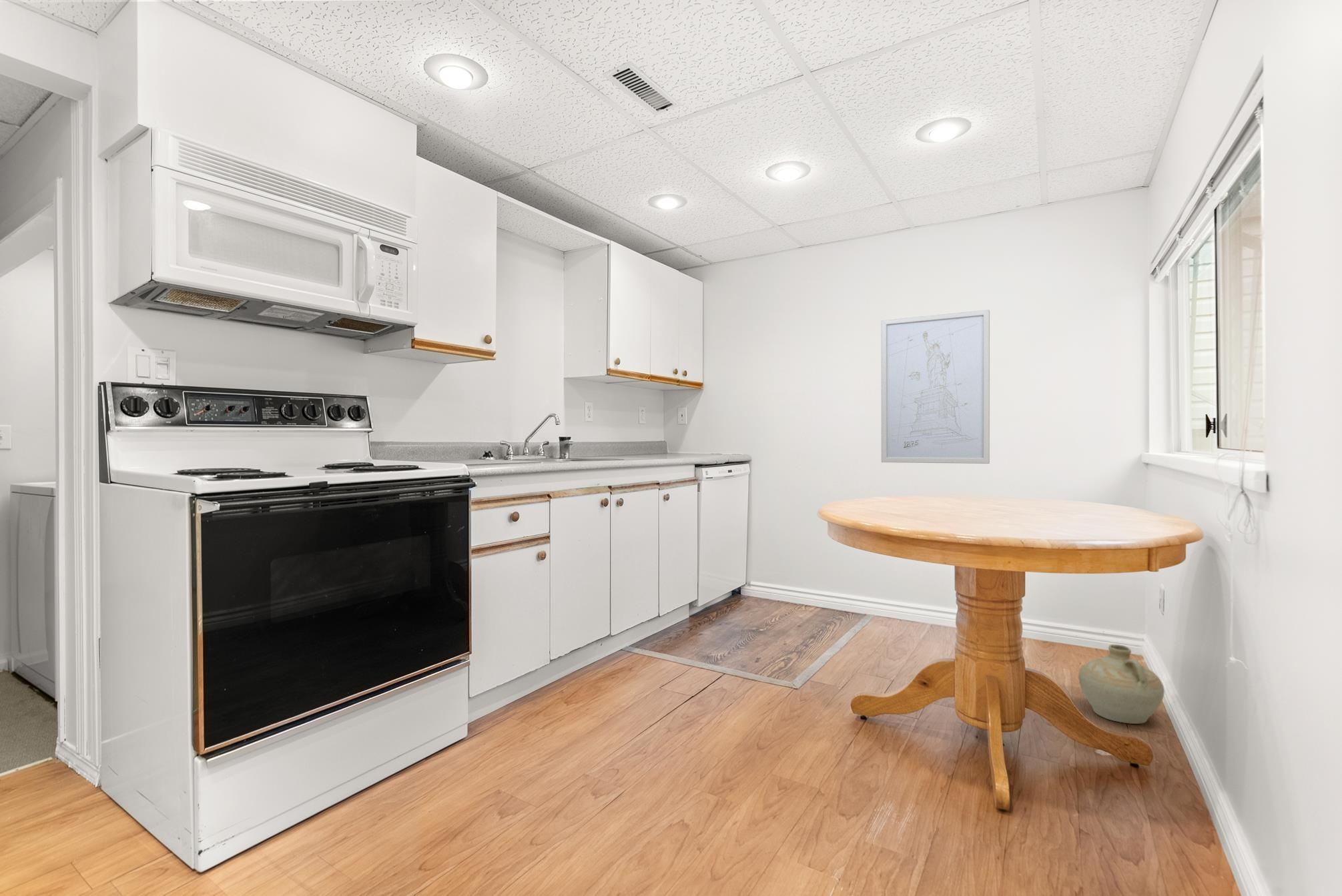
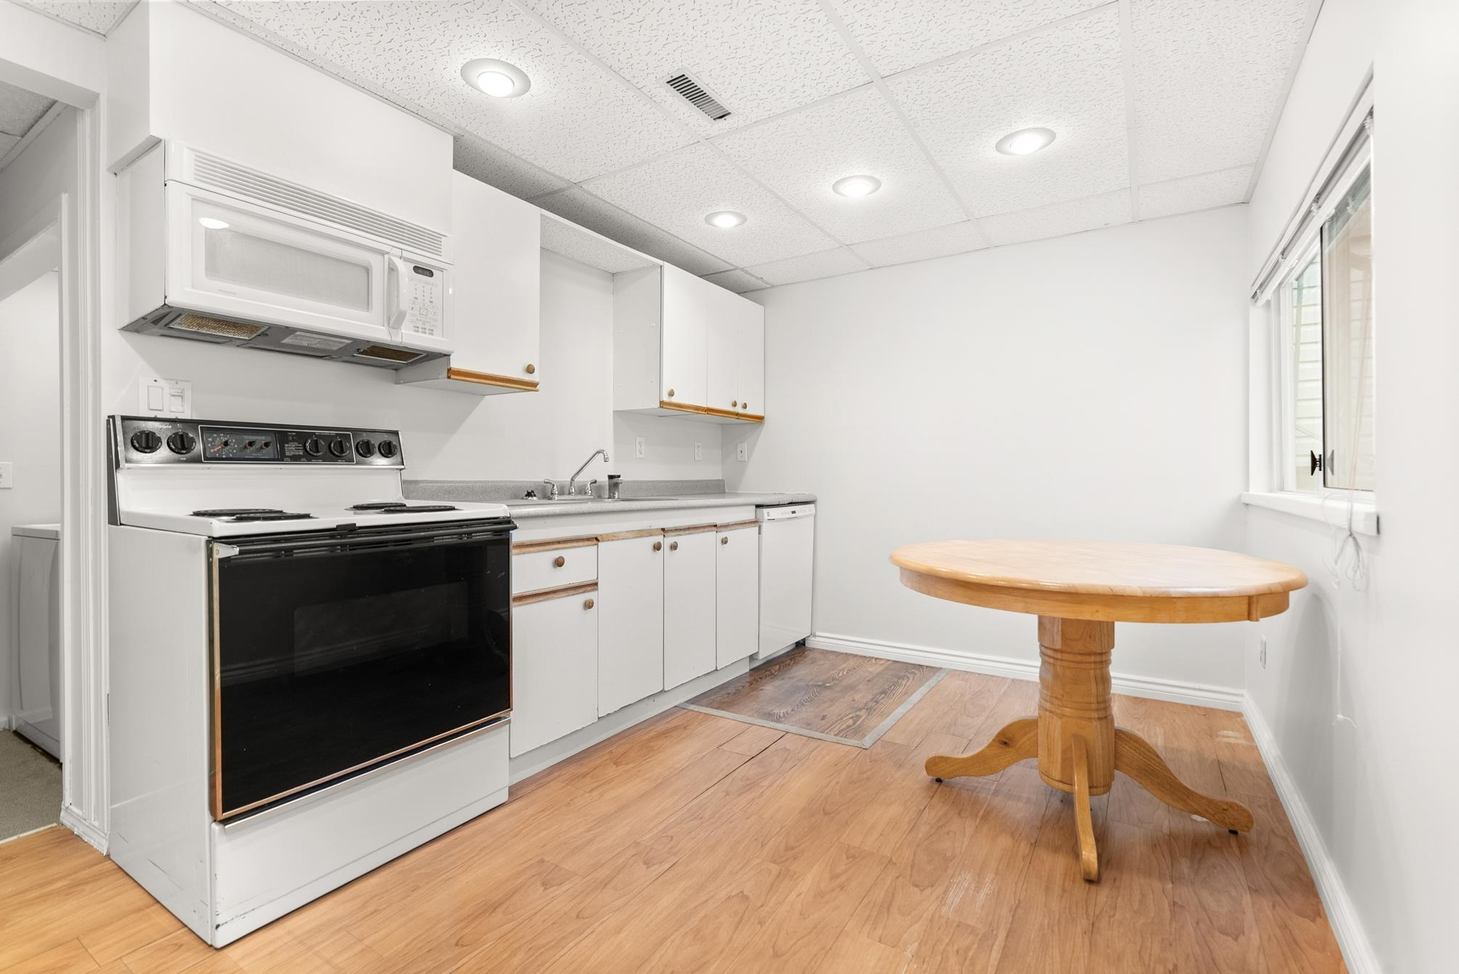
- wall art [881,309,990,464]
- ceramic jug [1078,644,1165,725]
